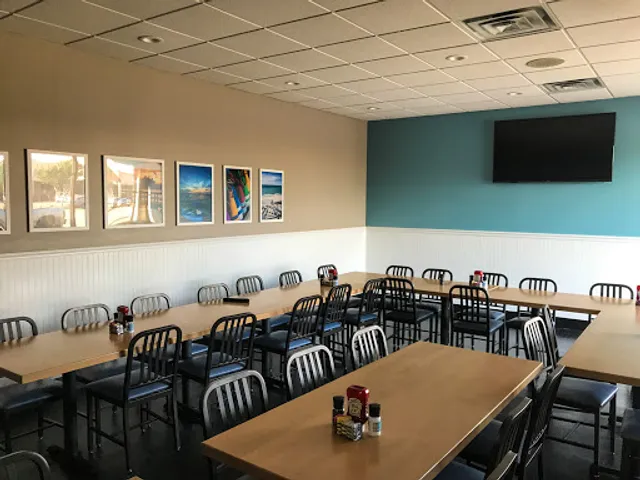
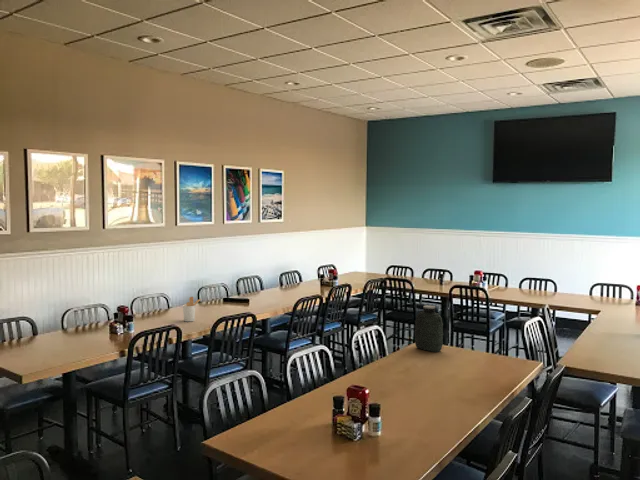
+ water jug [414,304,444,353]
+ utensil holder [182,296,202,322]
